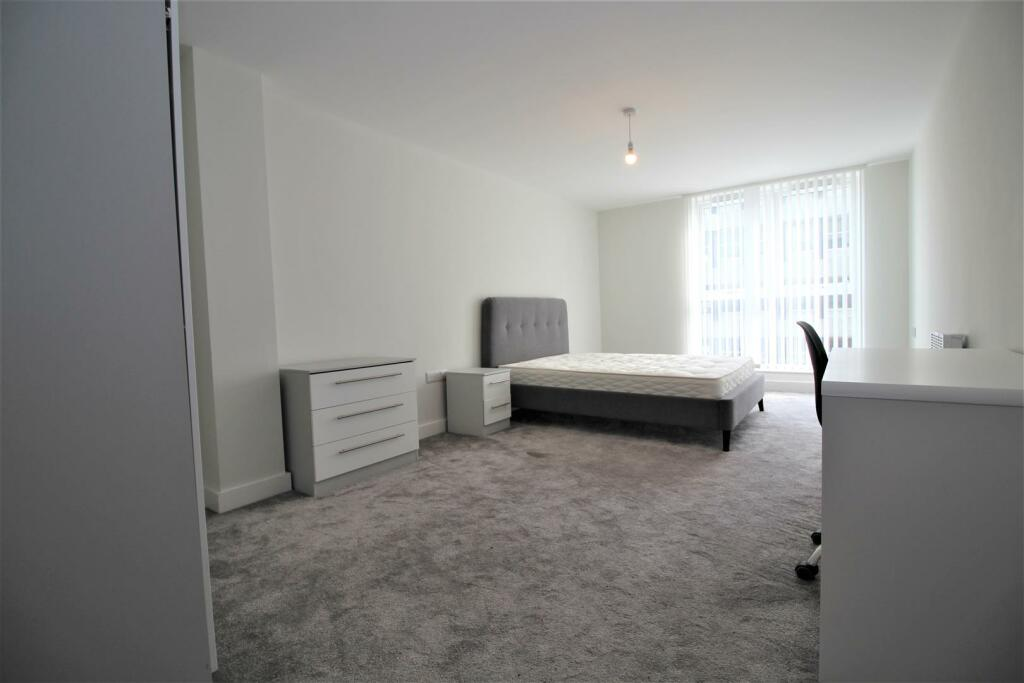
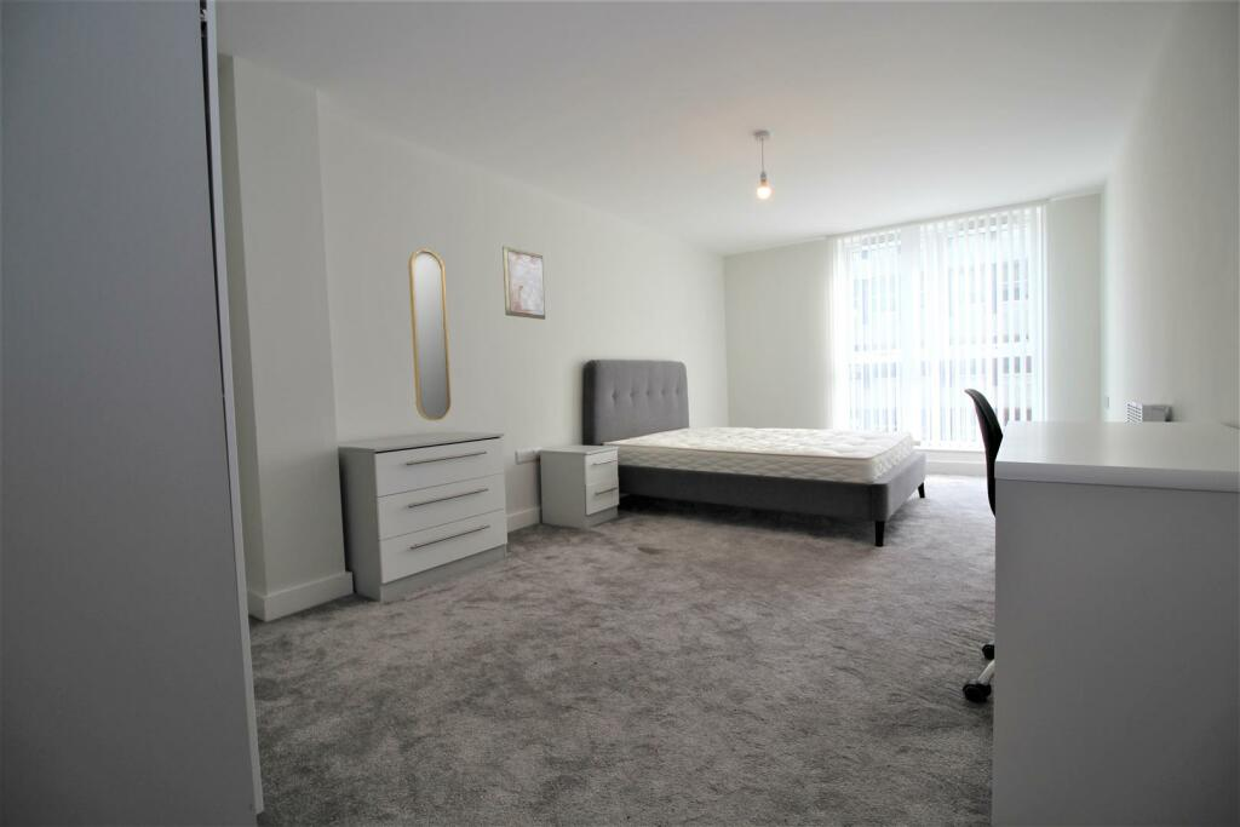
+ wall art [501,245,546,321]
+ home mirror [407,248,453,421]
